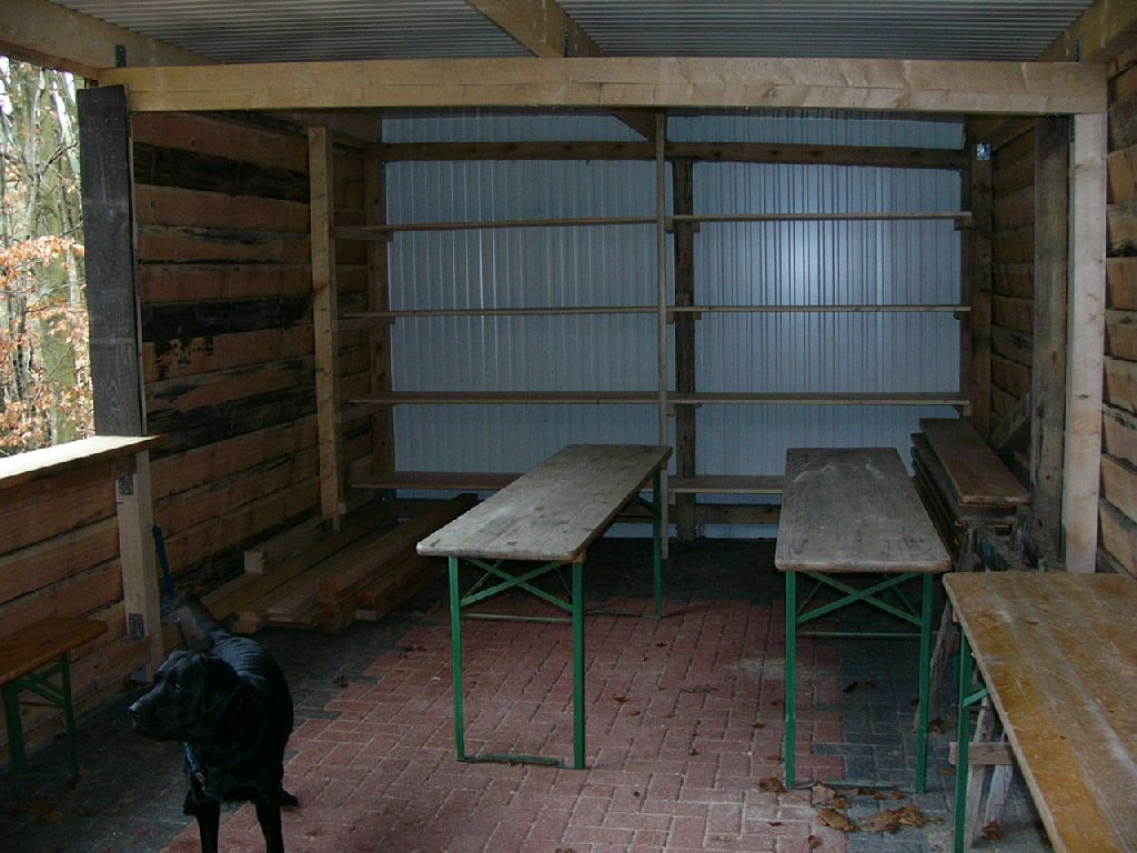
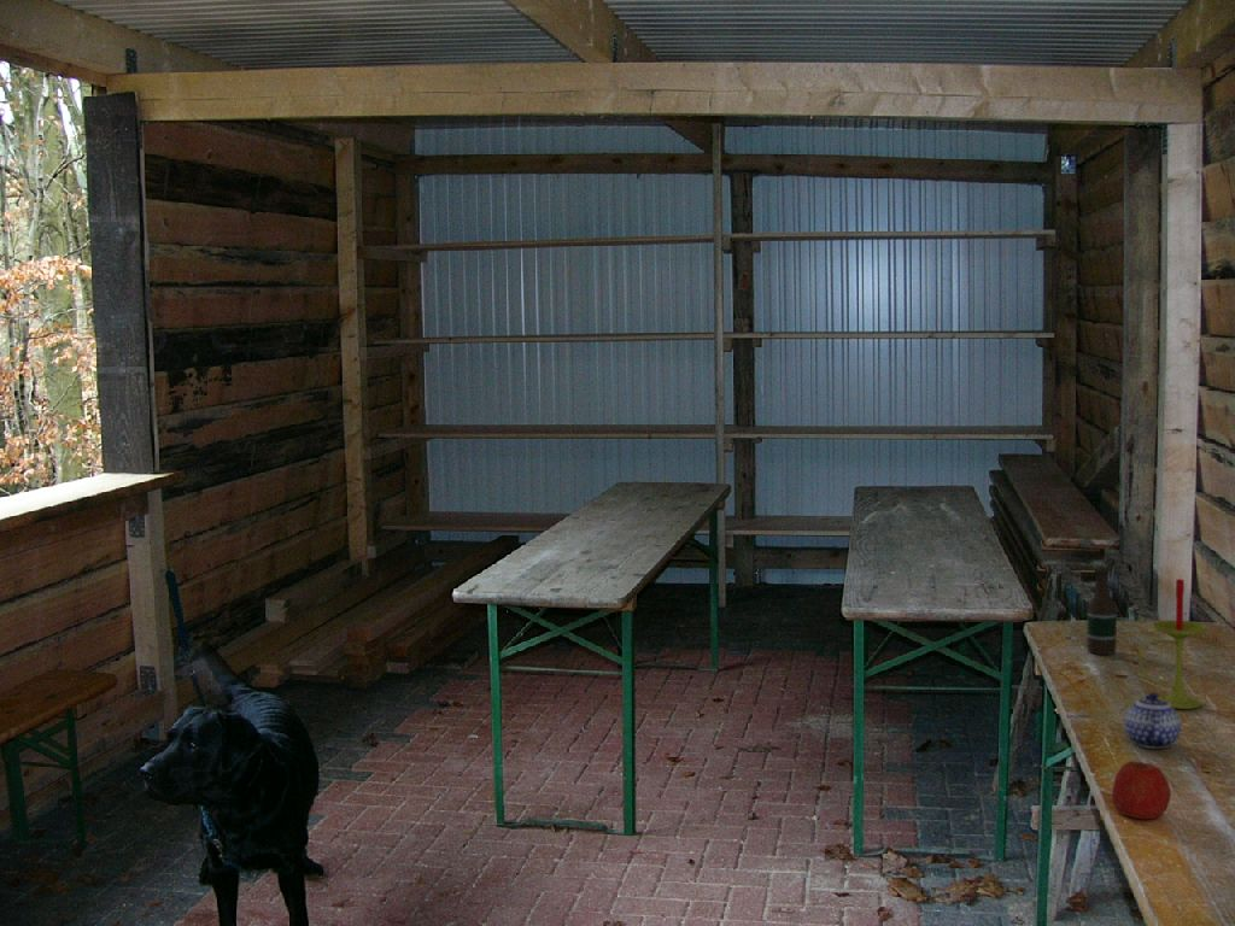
+ teapot [1124,692,1182,750]
+ candle [1137,576,1208,710]
+ beer bottle [1087,565,1118,656]
+ apple [1111,760,1172,820]
